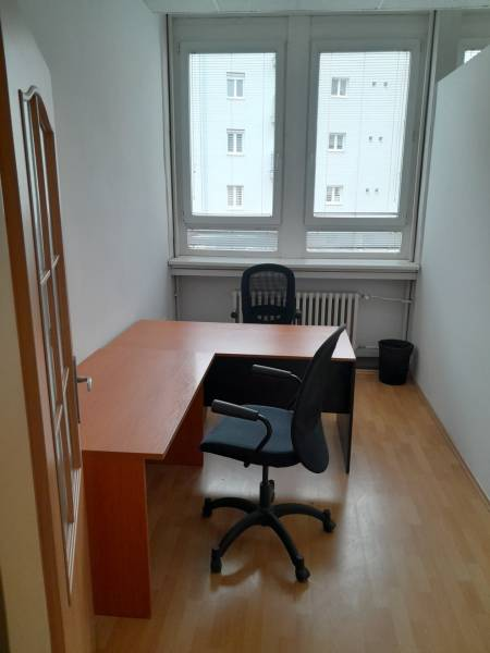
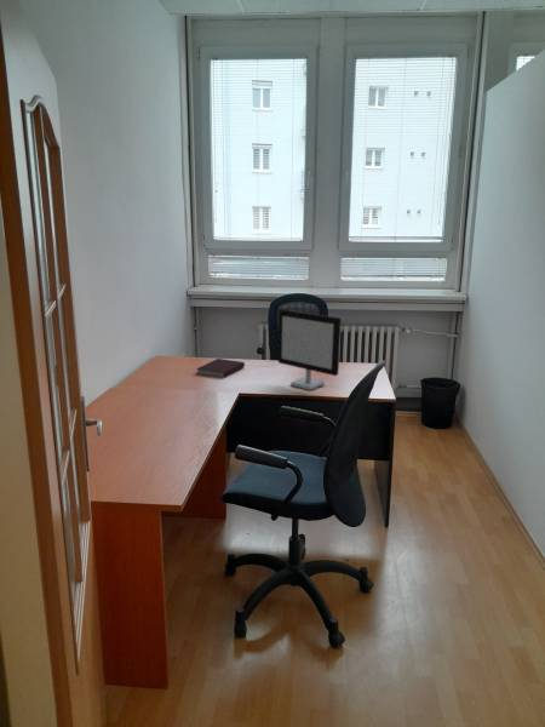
+ notebook [195,357,246,379]
+ computer monitor [277,308,342,391]
